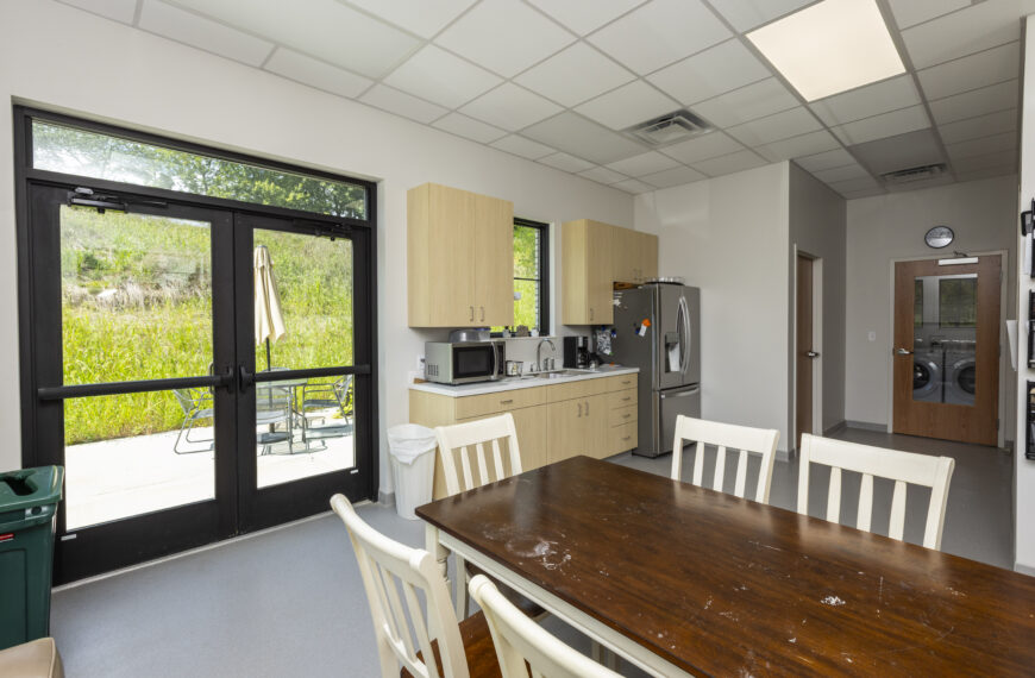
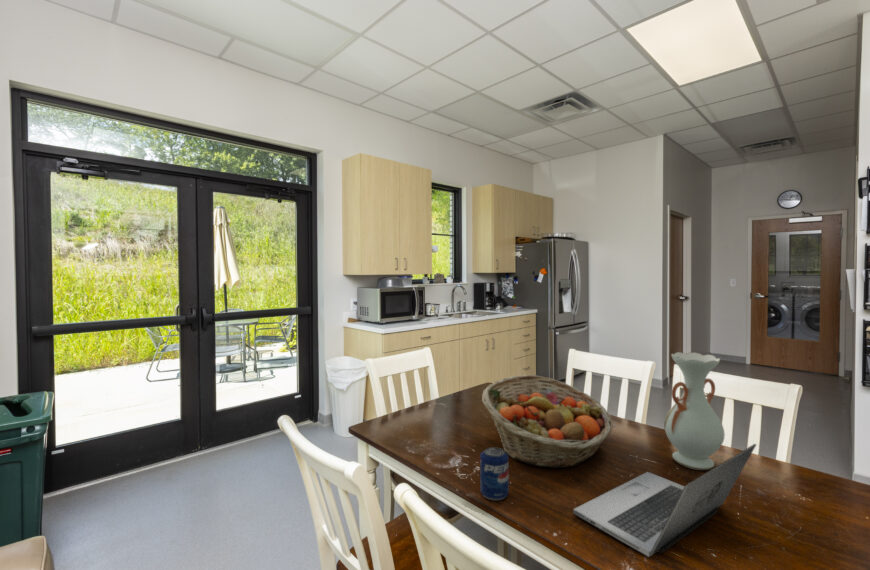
+ fruit basket [481,374,613,469]
+ laptop [572,443,757,558]
+ beverage can [479,446,510,501]
+ vase [663,351,726,471]
